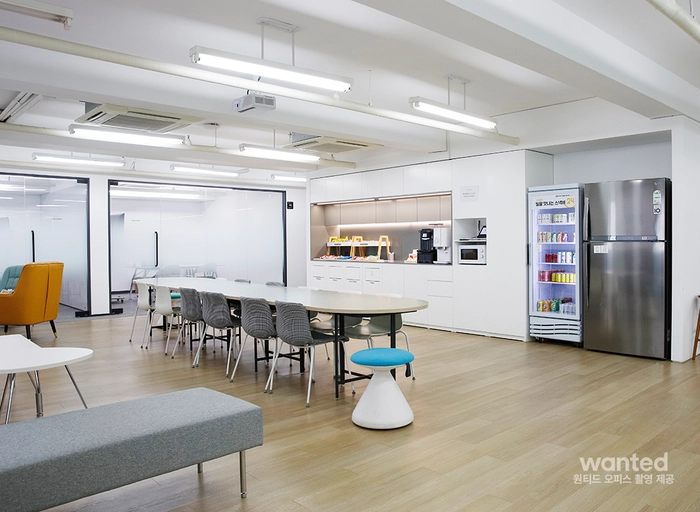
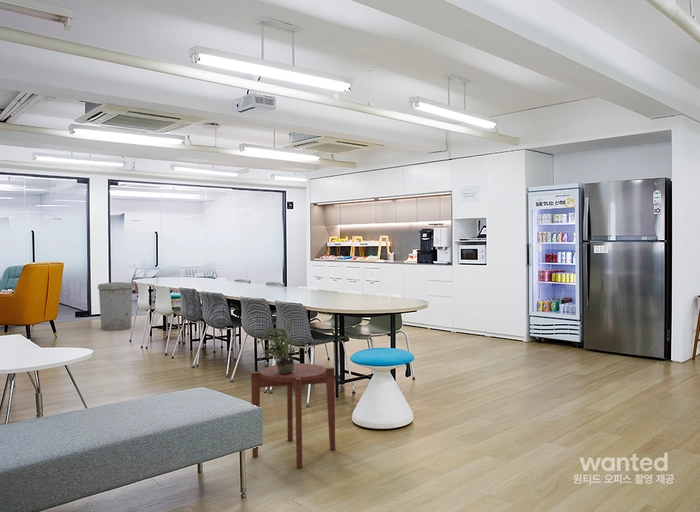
+ potted plant [256,318,304,373]
+ trash can [96,281,135,331]
+ side table [250,363,336,469]
